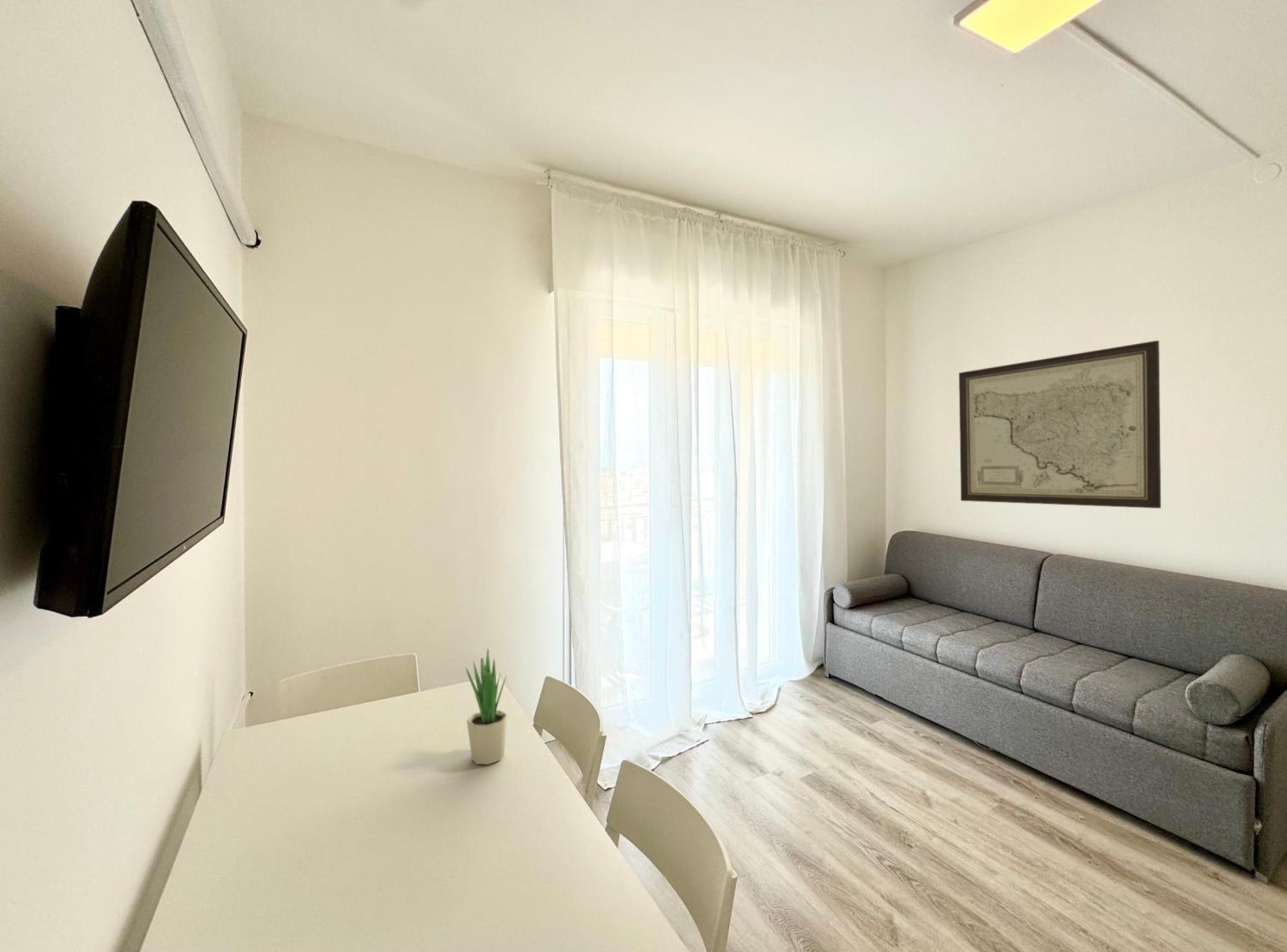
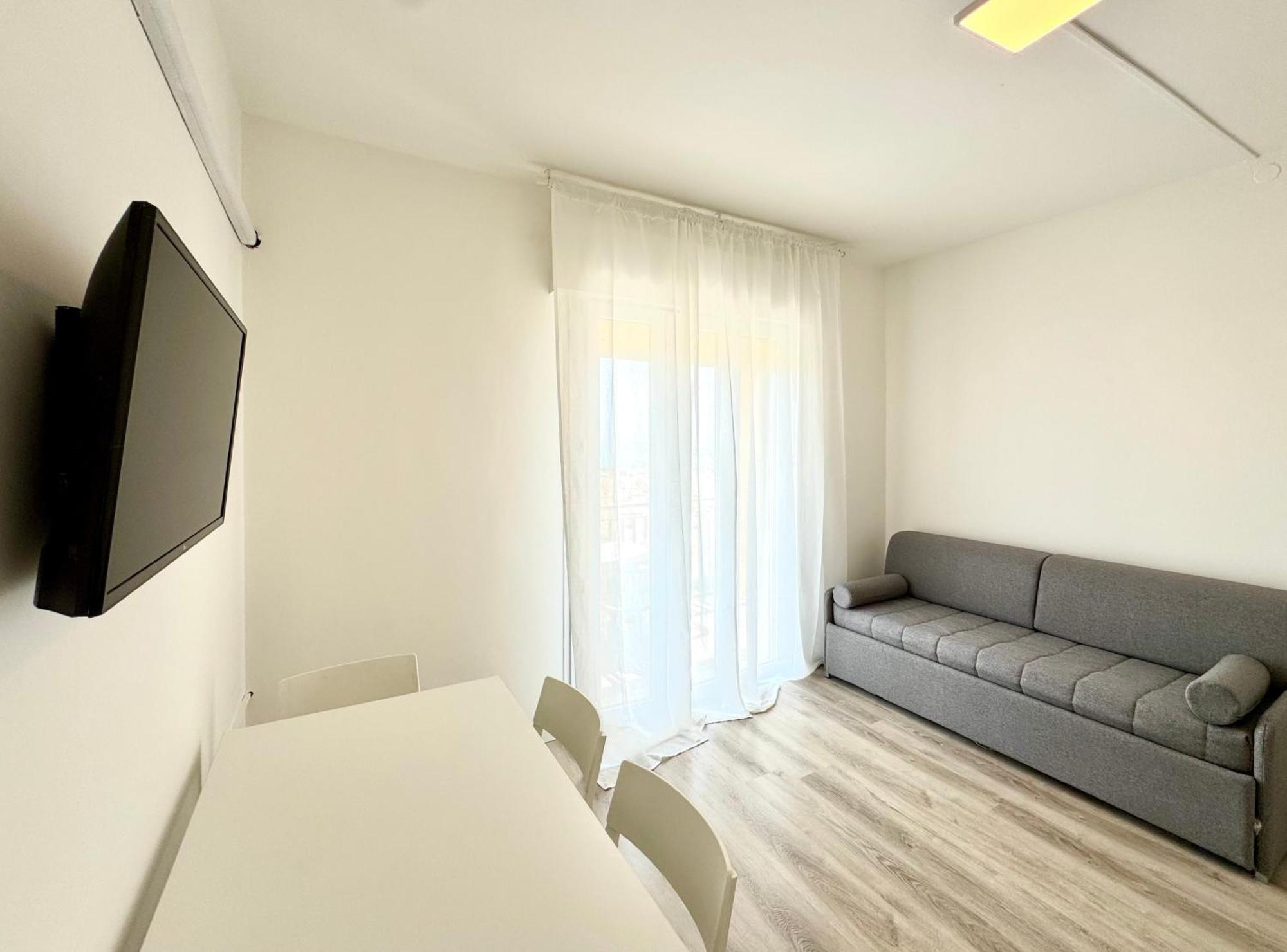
- wall art [958,340,1162,509]
- potted plant [465,648,508,765]
